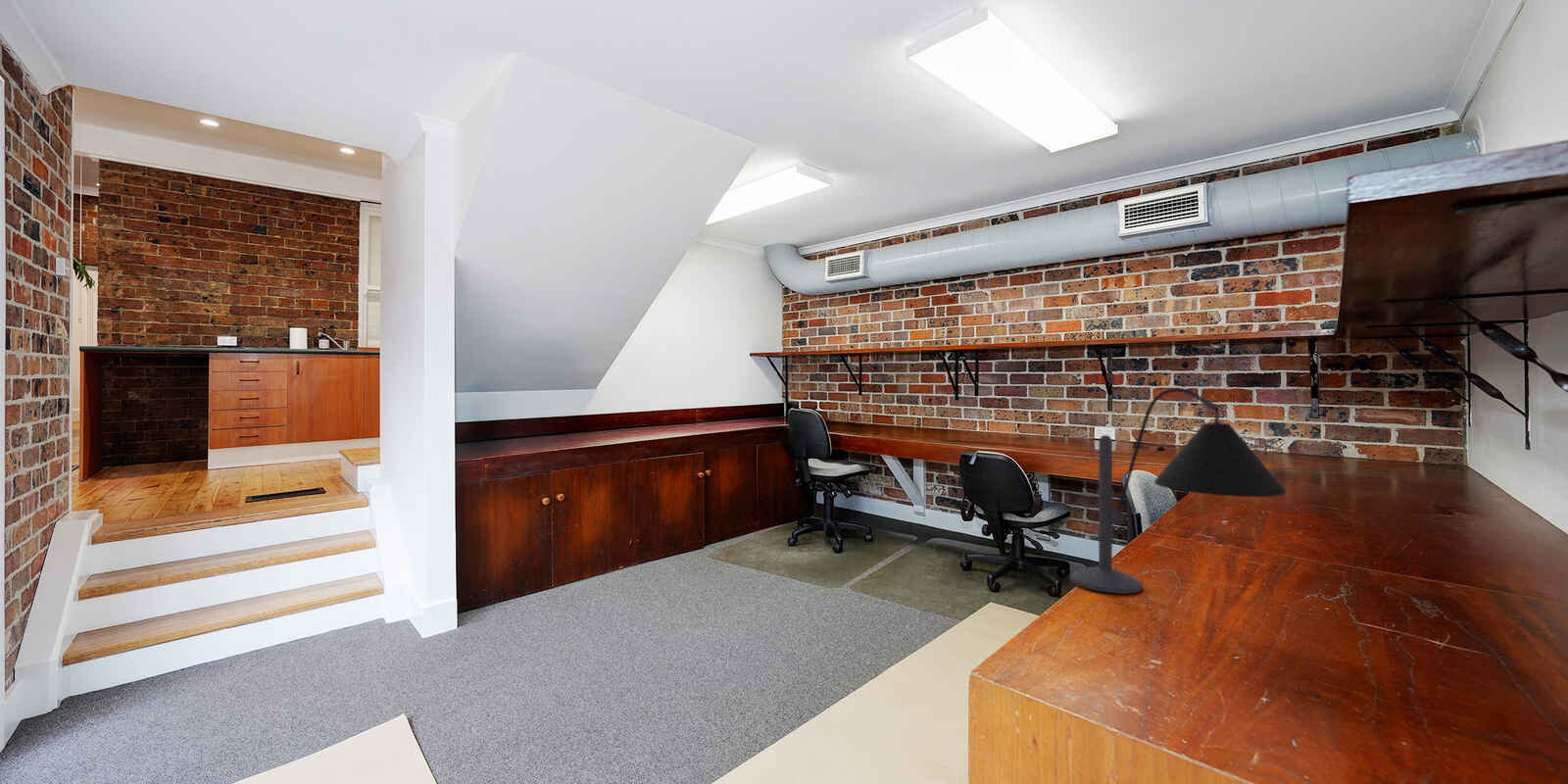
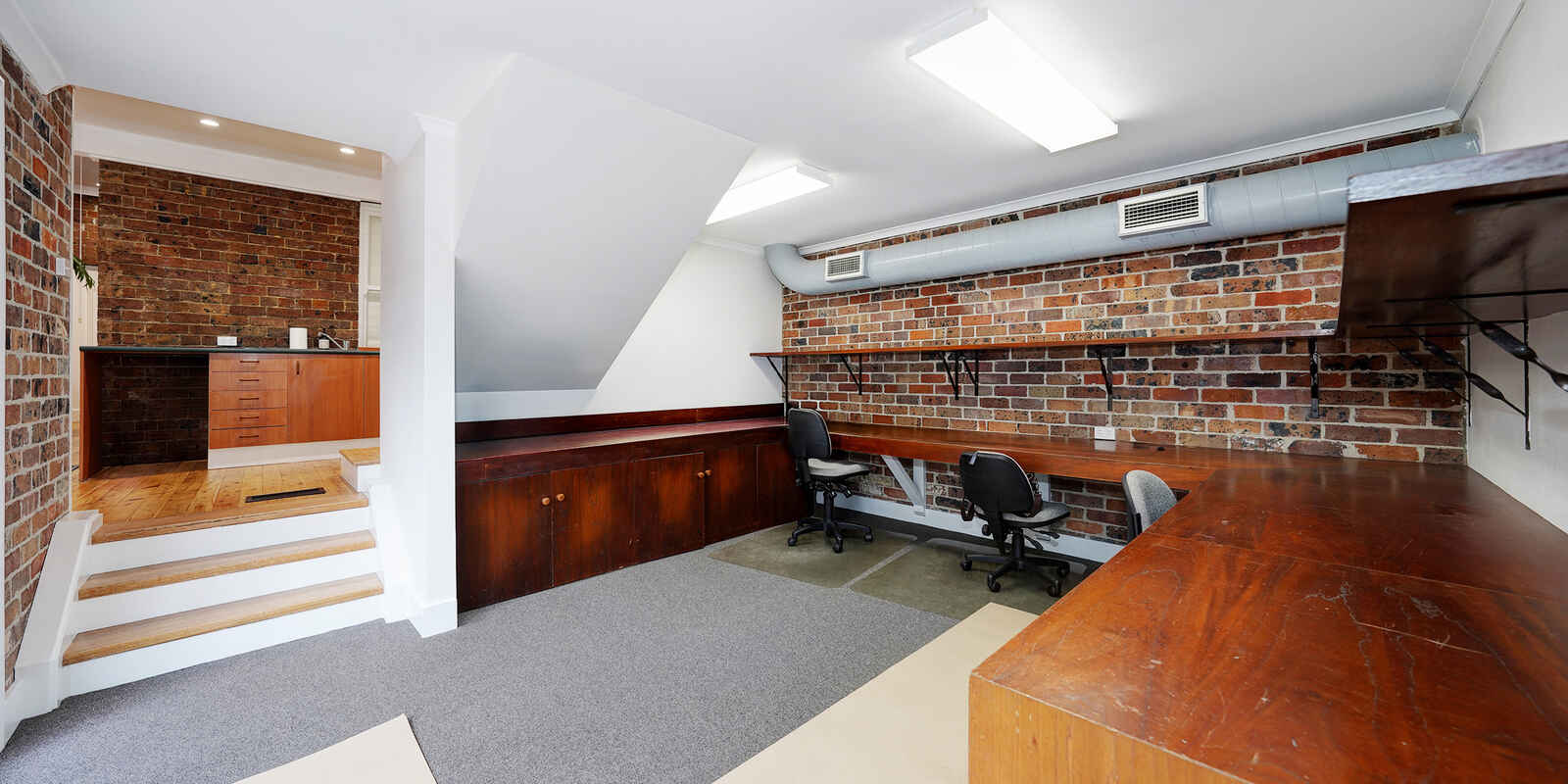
- desk lamp [1069,387,1287,595]
